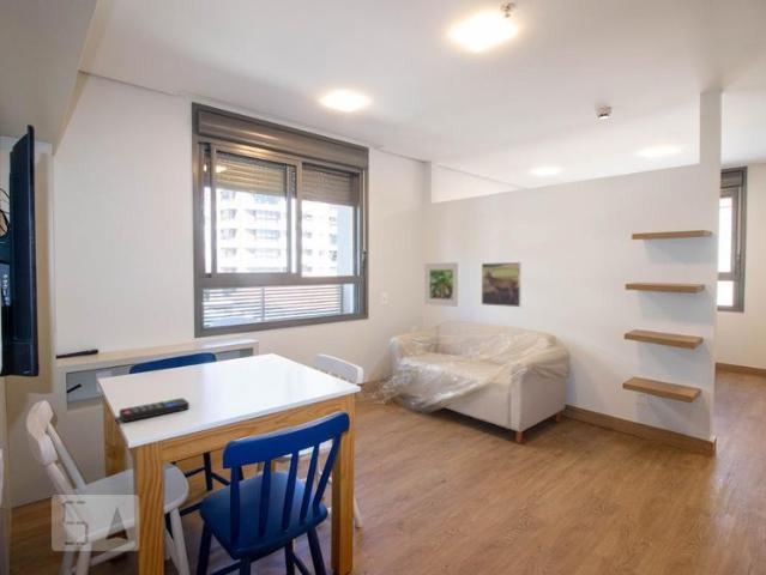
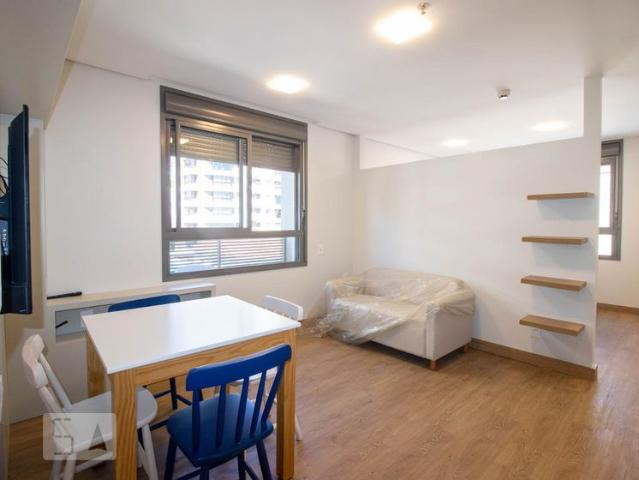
- remote control [119,398,191,423]
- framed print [481,261,523,308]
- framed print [423,261,460,308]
